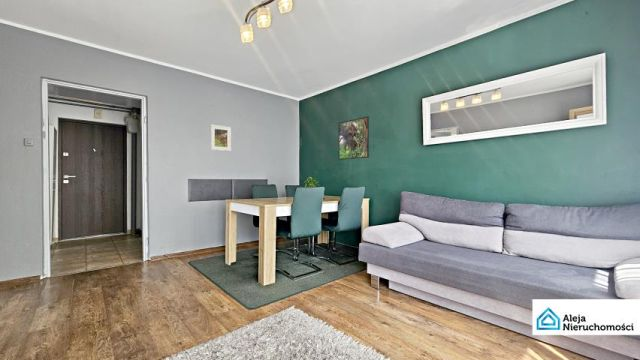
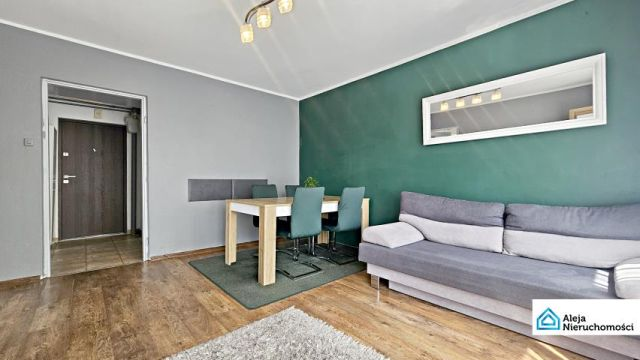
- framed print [338,115,370,161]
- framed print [210,124,232,152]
